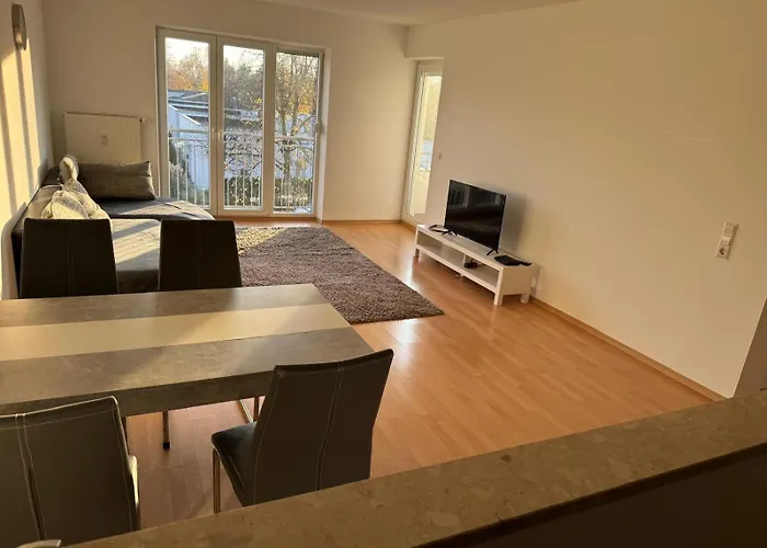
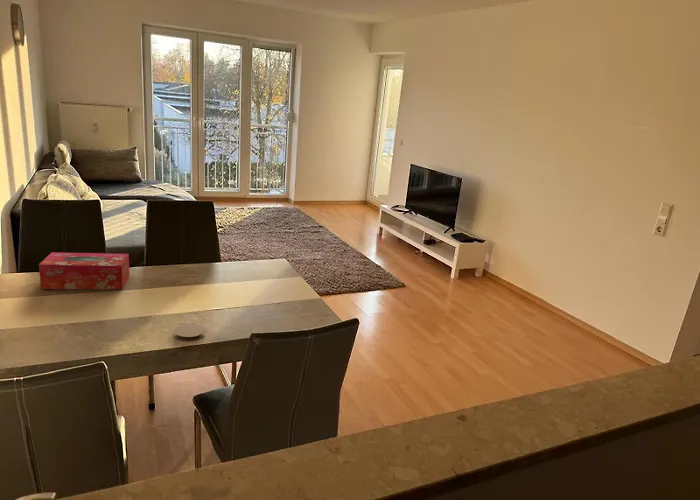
+ coaster [173,323,206,342]
+ tissue box [38,251,130,290]
